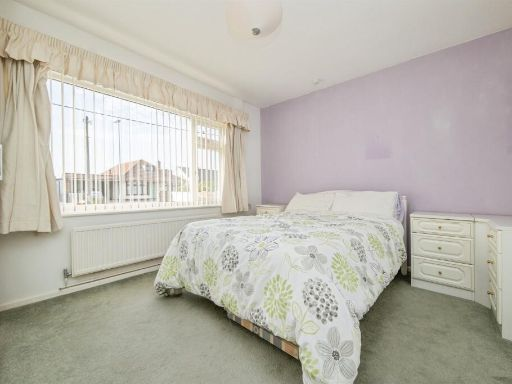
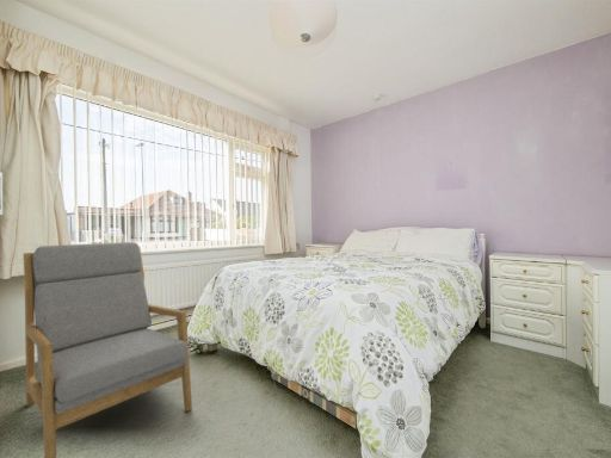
+ armchair [23,241,193,458]
